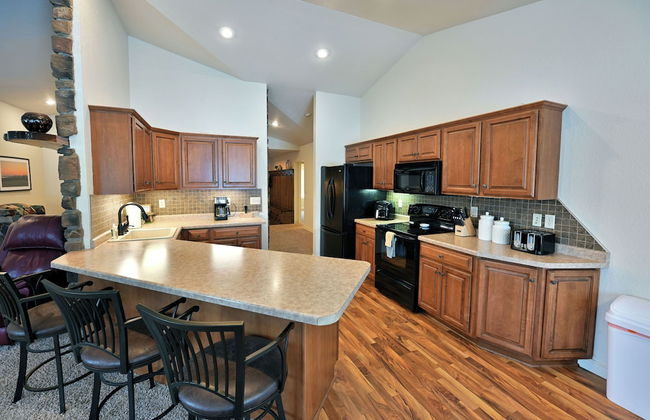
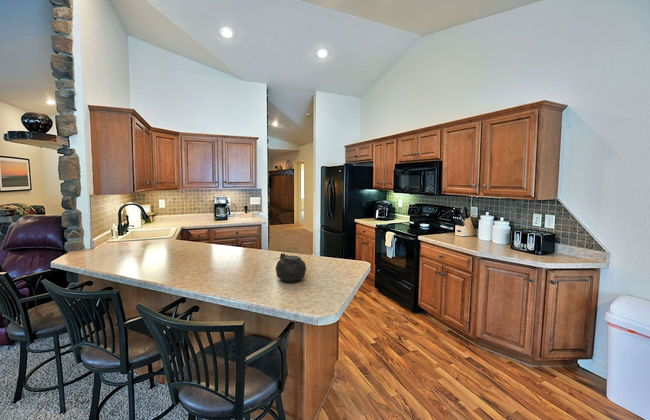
+ teapot [273,253,307,283]
